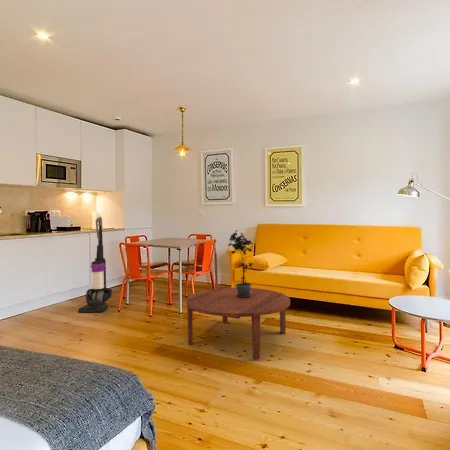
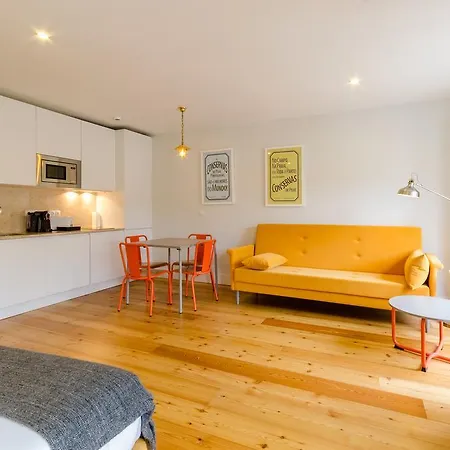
- potted plant [227,229,258,298]
- vacuum cleaner [77,216,113,313]
- coffee table [186,287,291,360]
